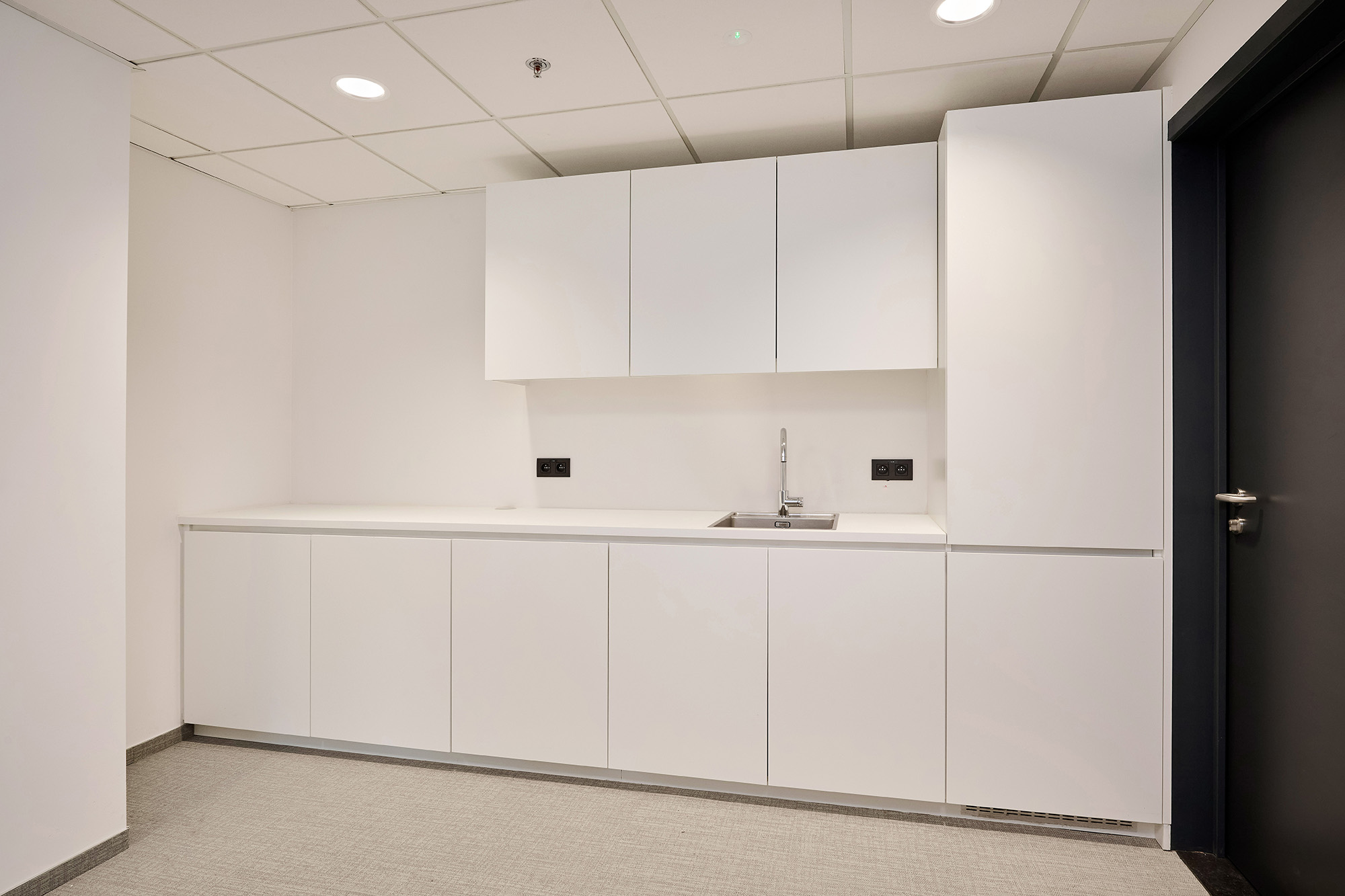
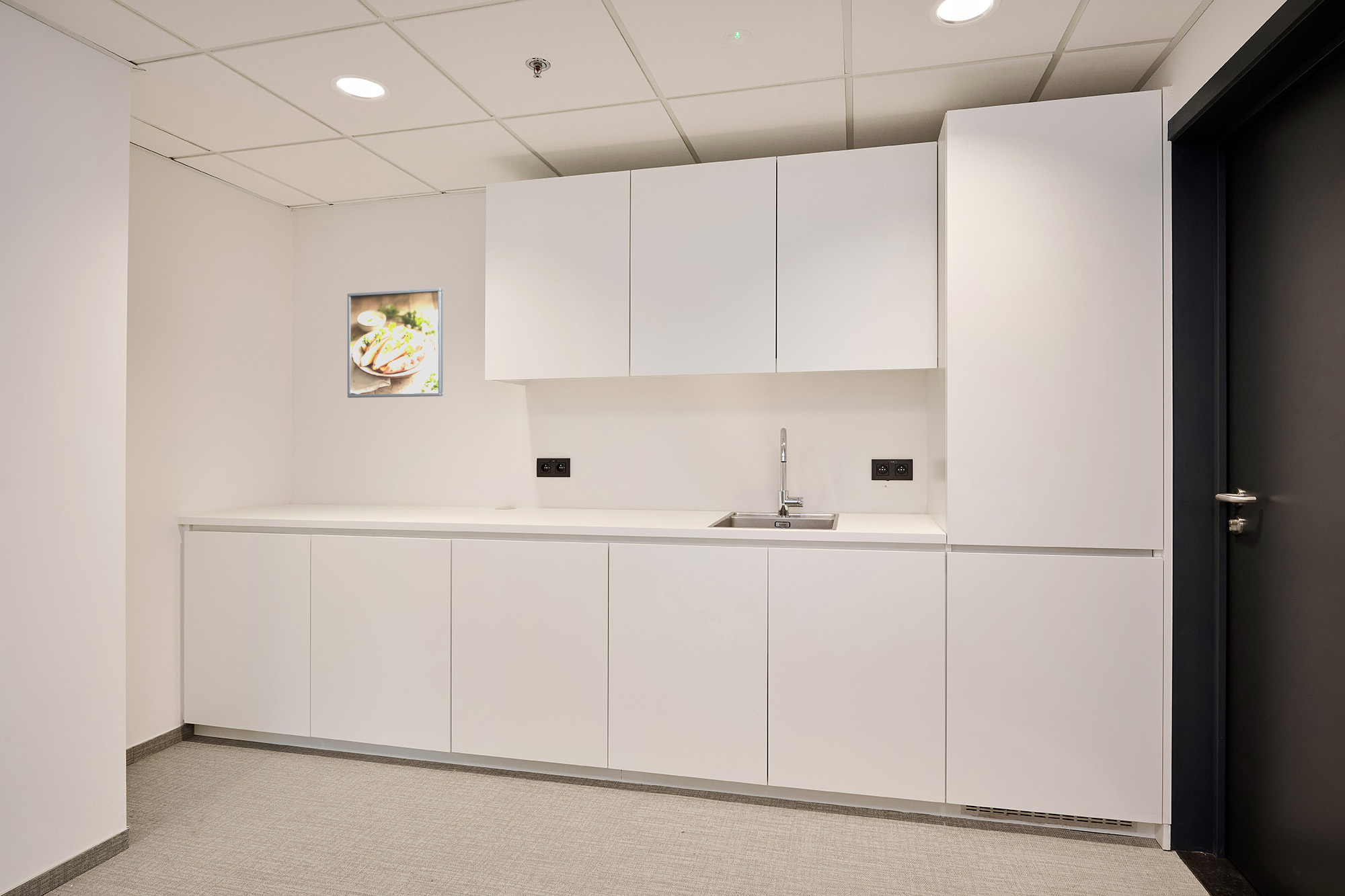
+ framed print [347,288,443,399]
